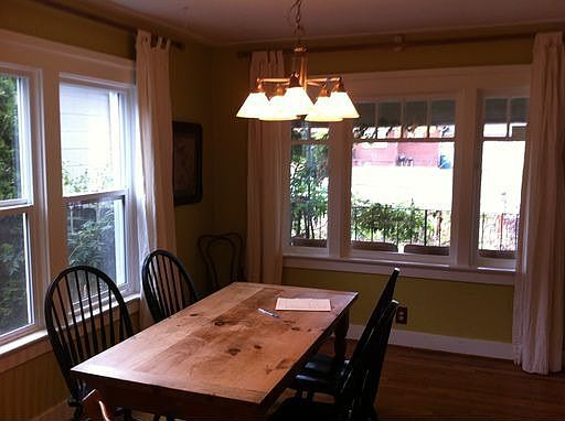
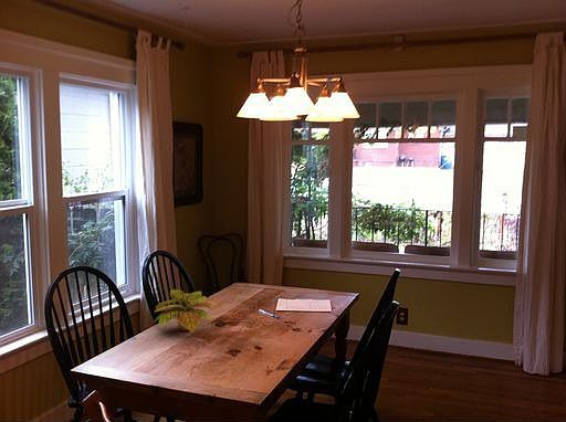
+ plant [153,288,218,334]
